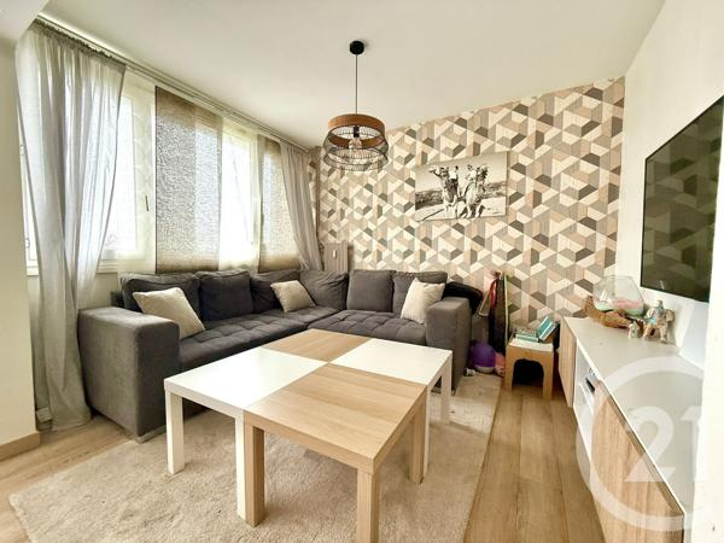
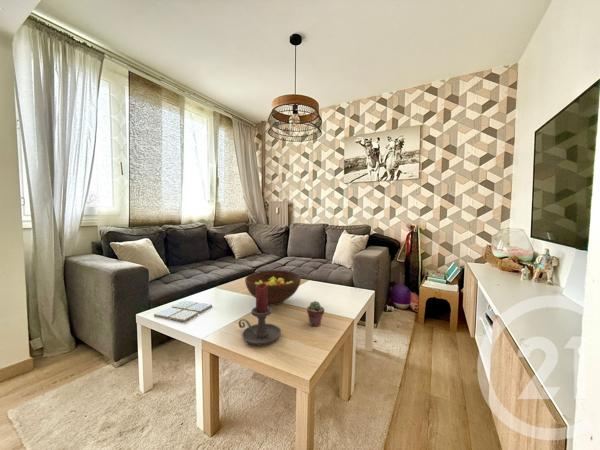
+ candle holder [238,283,282,346]
+ drink coaster [153,299,213,322]
+ fruit bowl [244,269,302,306]
+ potted succulent [306,300,325,328]
